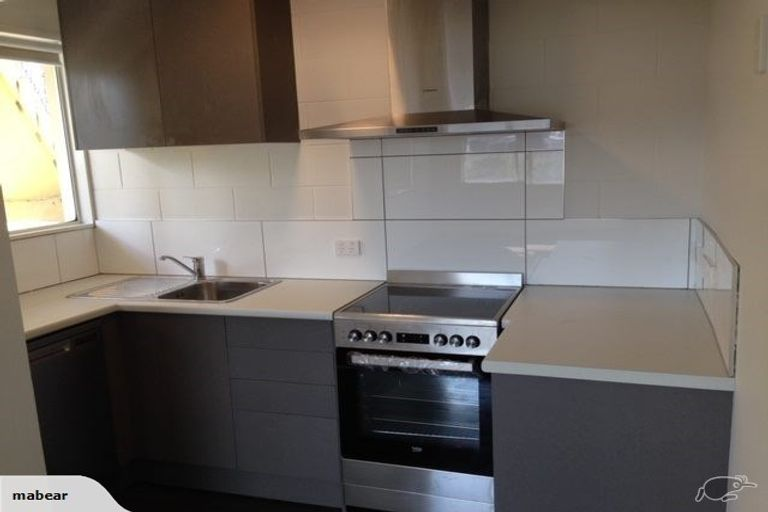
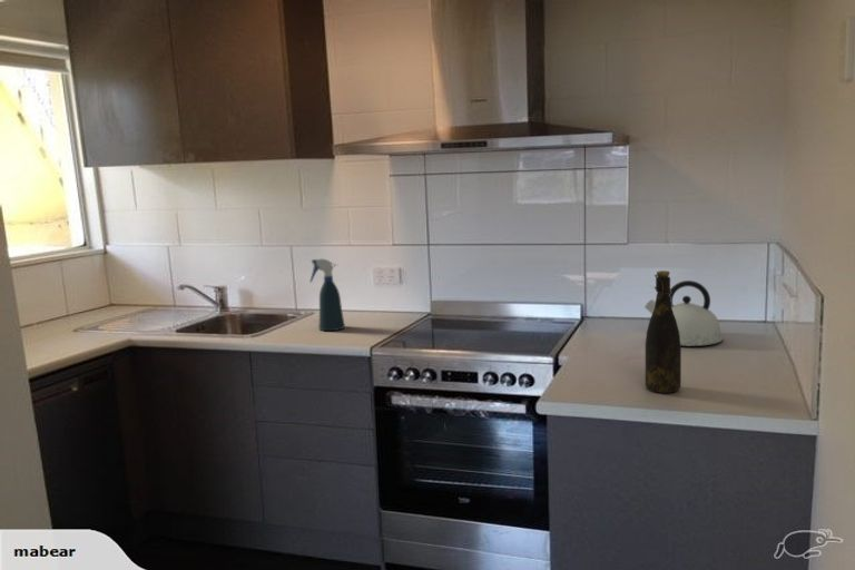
+ kettle [643,279,724,347]
+ bottle [645,269,682,394]
+ spray bottle [308,257,346,332]
